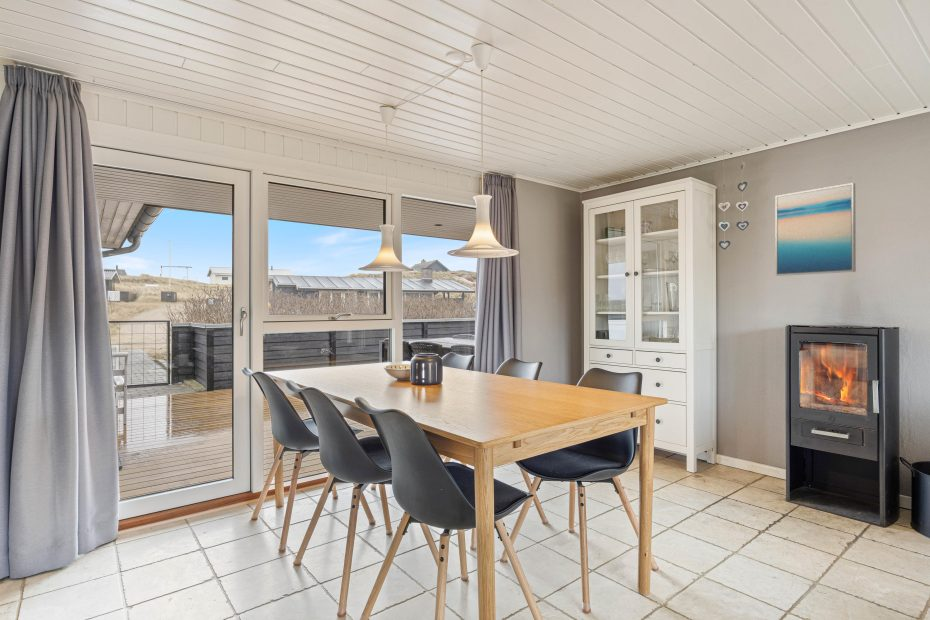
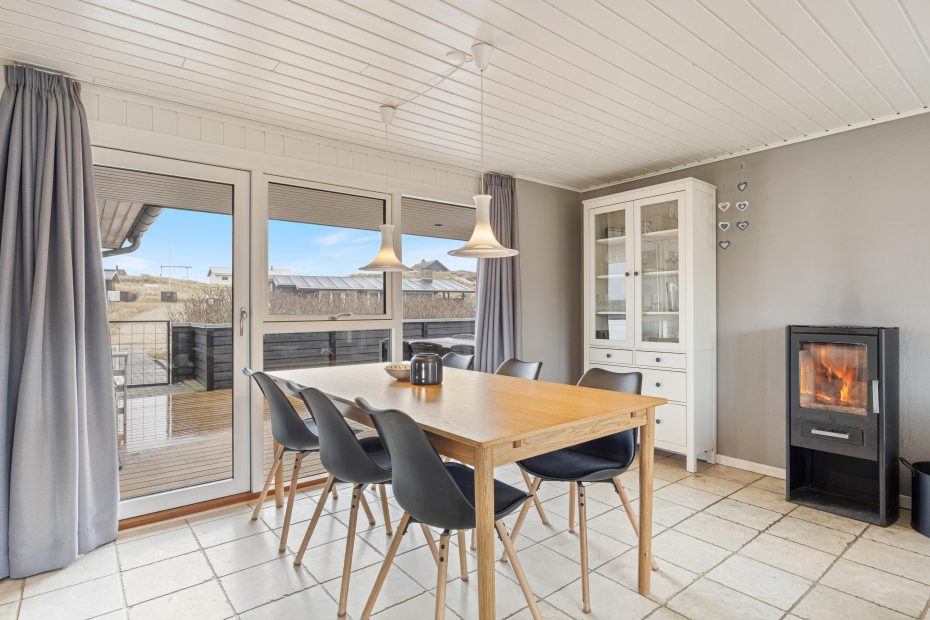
- wall art [774,182,857,277]
